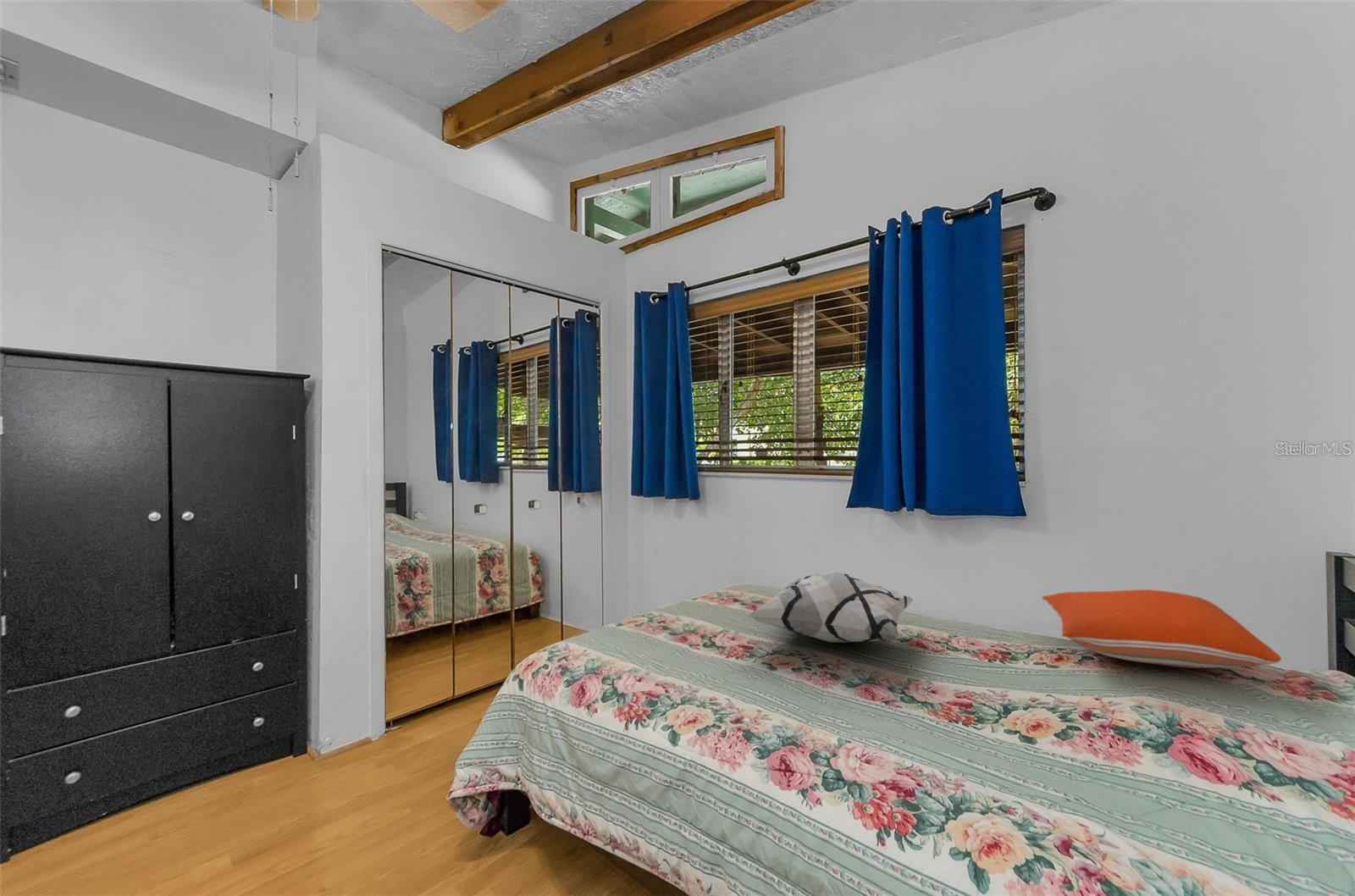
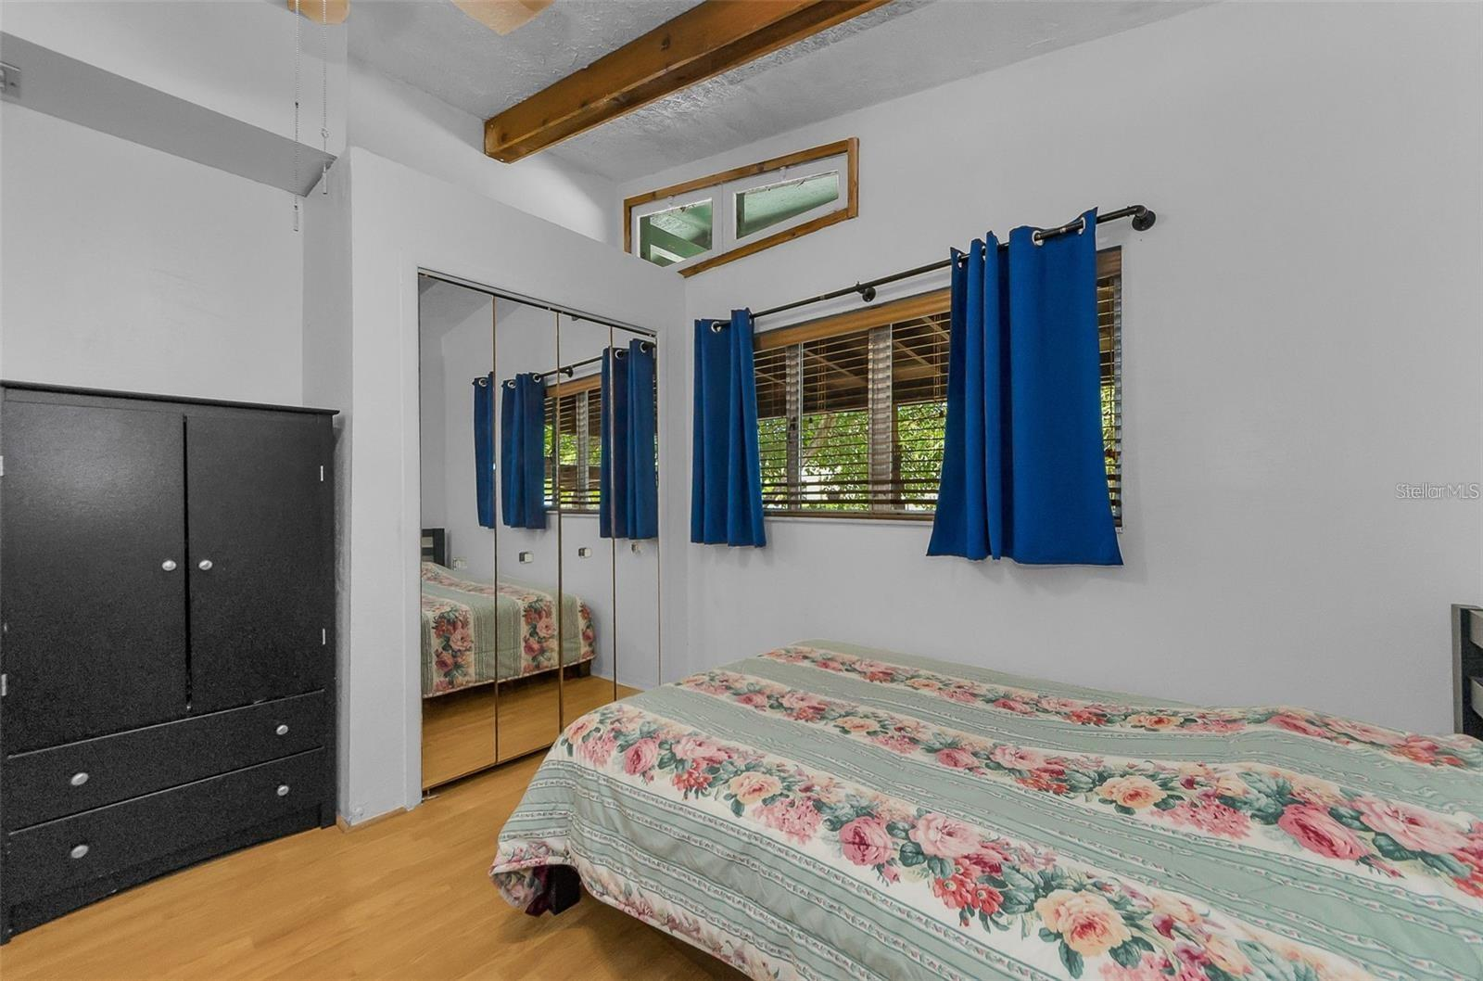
- pillow [1042,589,1282,669]
- decorative pillow [748,572,915,644]
